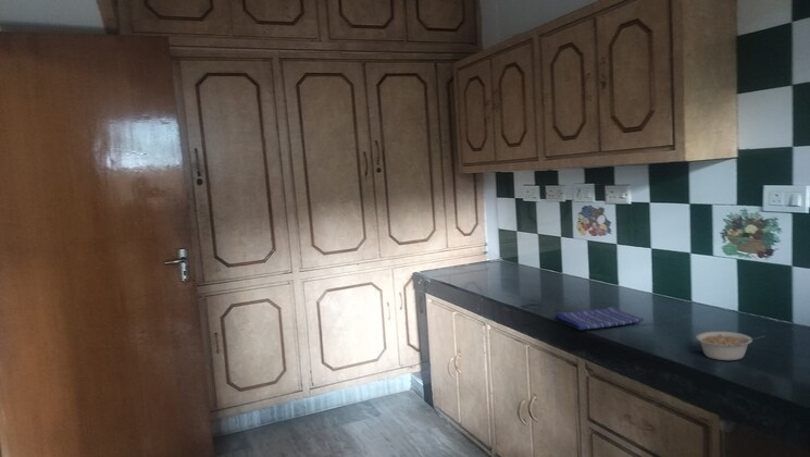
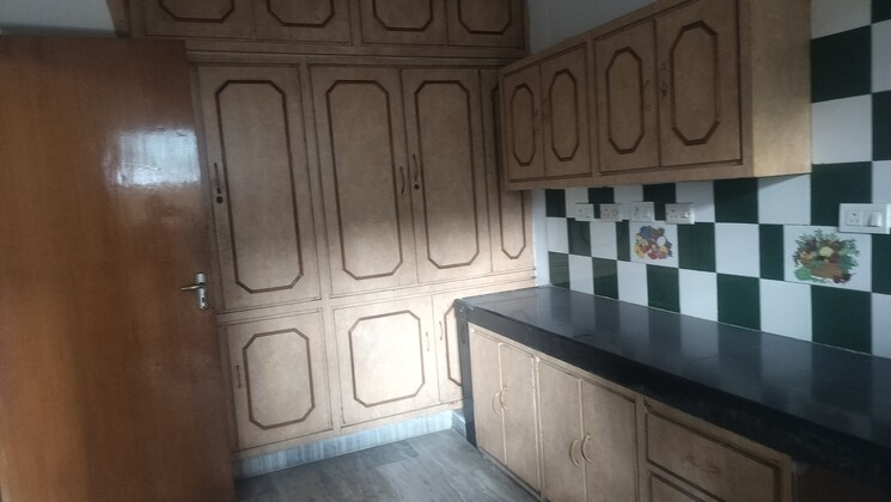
- legume [695,331,765,361]
- dish towel [553,306,645,331]
